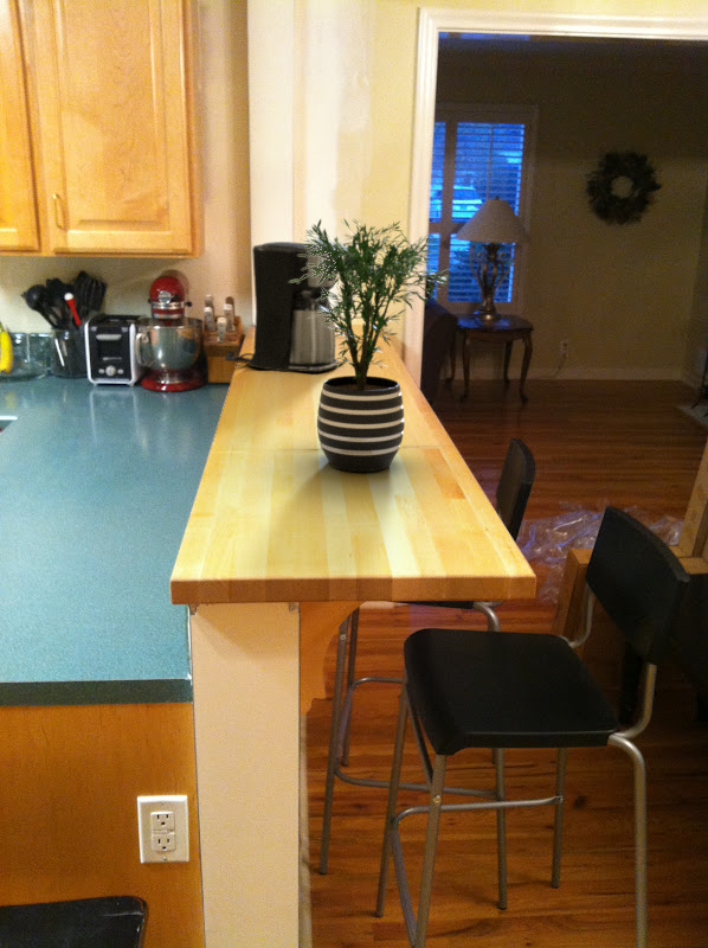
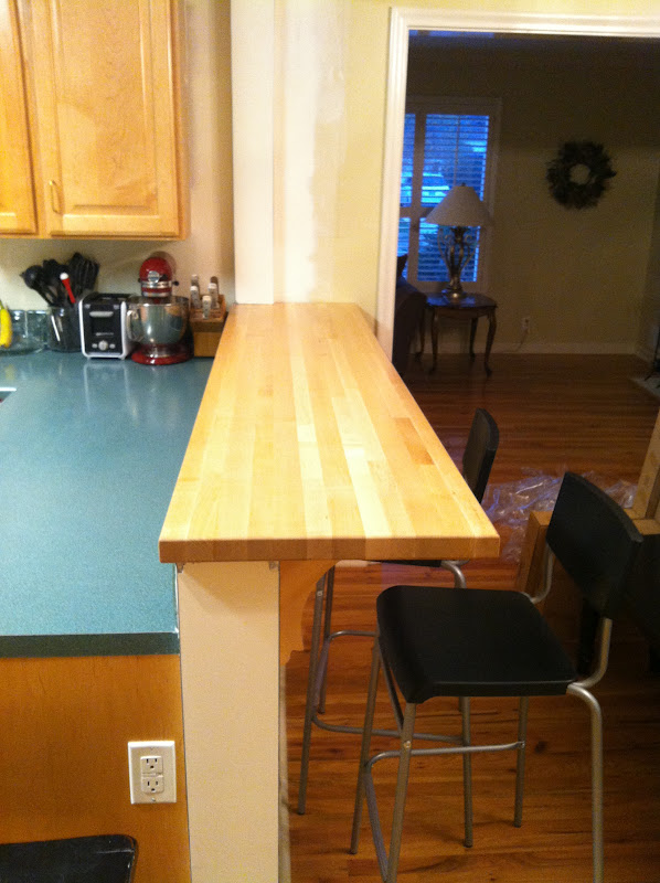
- potted plant [290,217,450,473]
- coffee maker [224,241,340,374]
